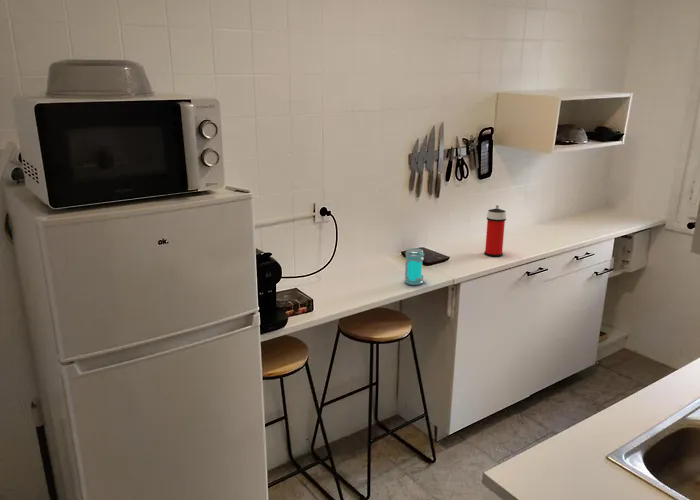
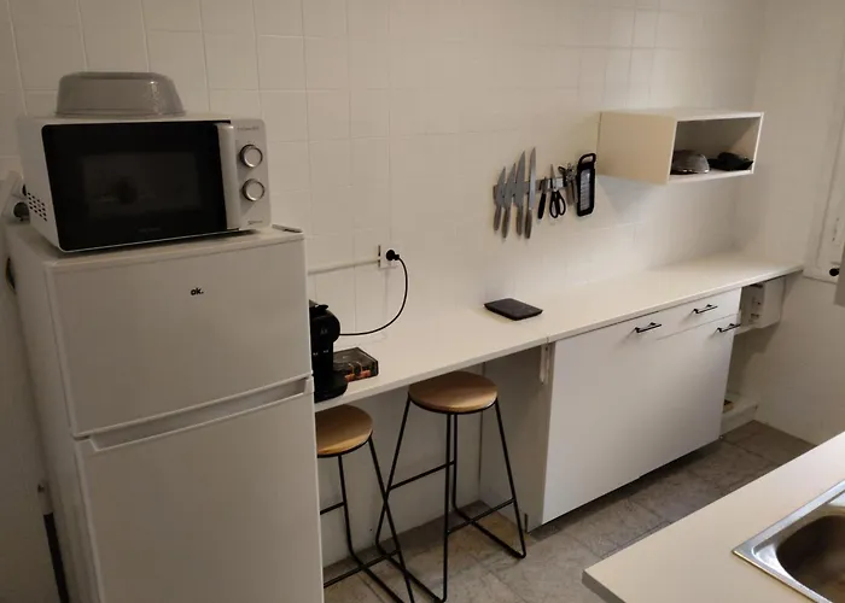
- spray can [483,204,507,258]
- jar [404,247,425,286]
